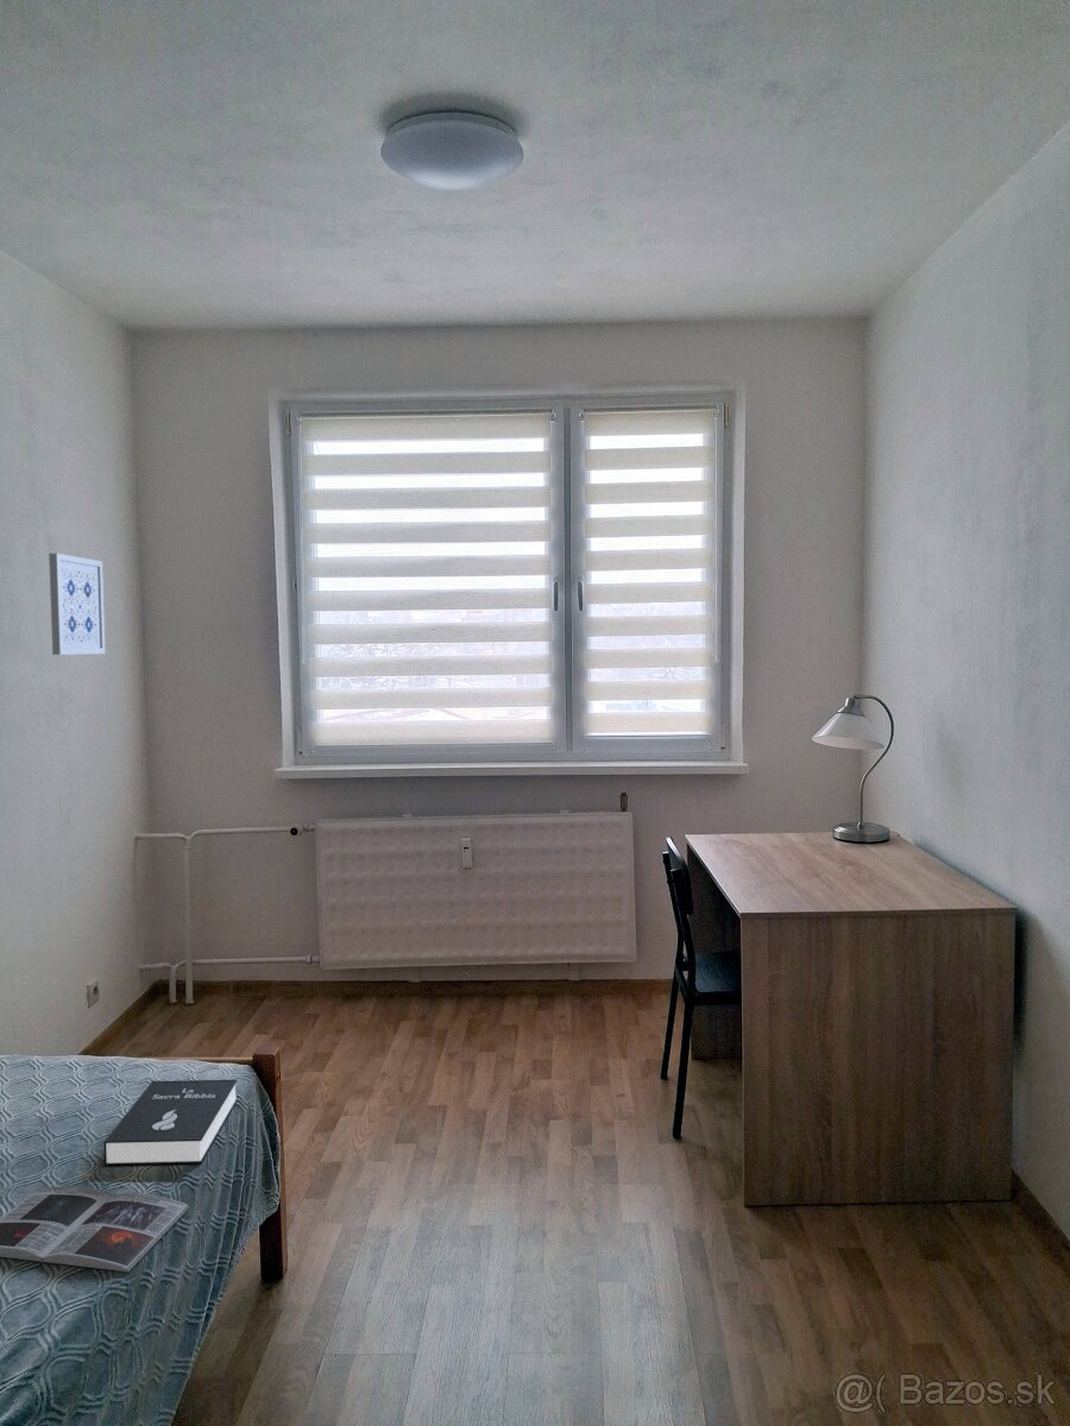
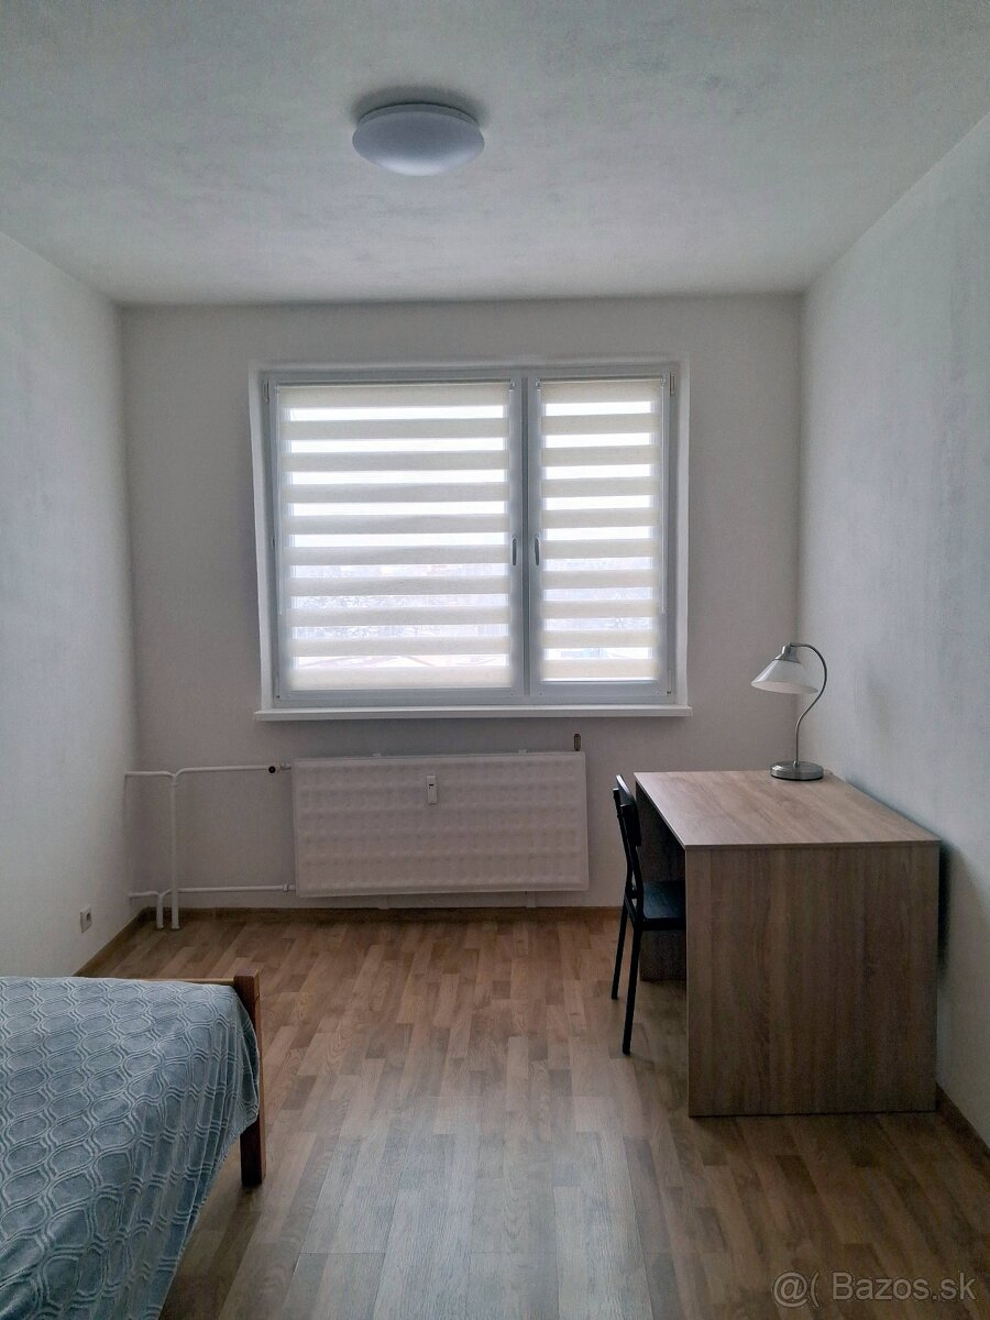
- booklet [103,1078,239,1167]
- magazine [0,1186,191,1273]
- wall art [48,553,106,656]
